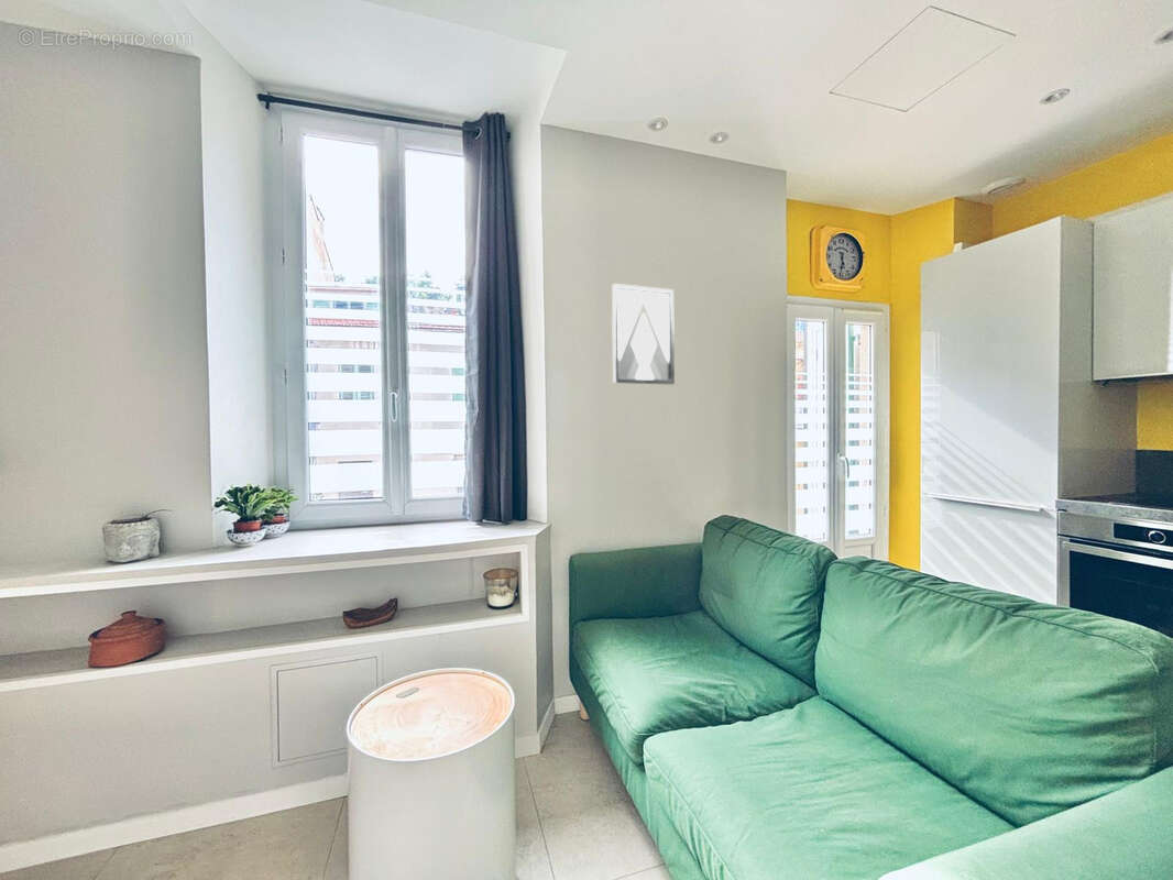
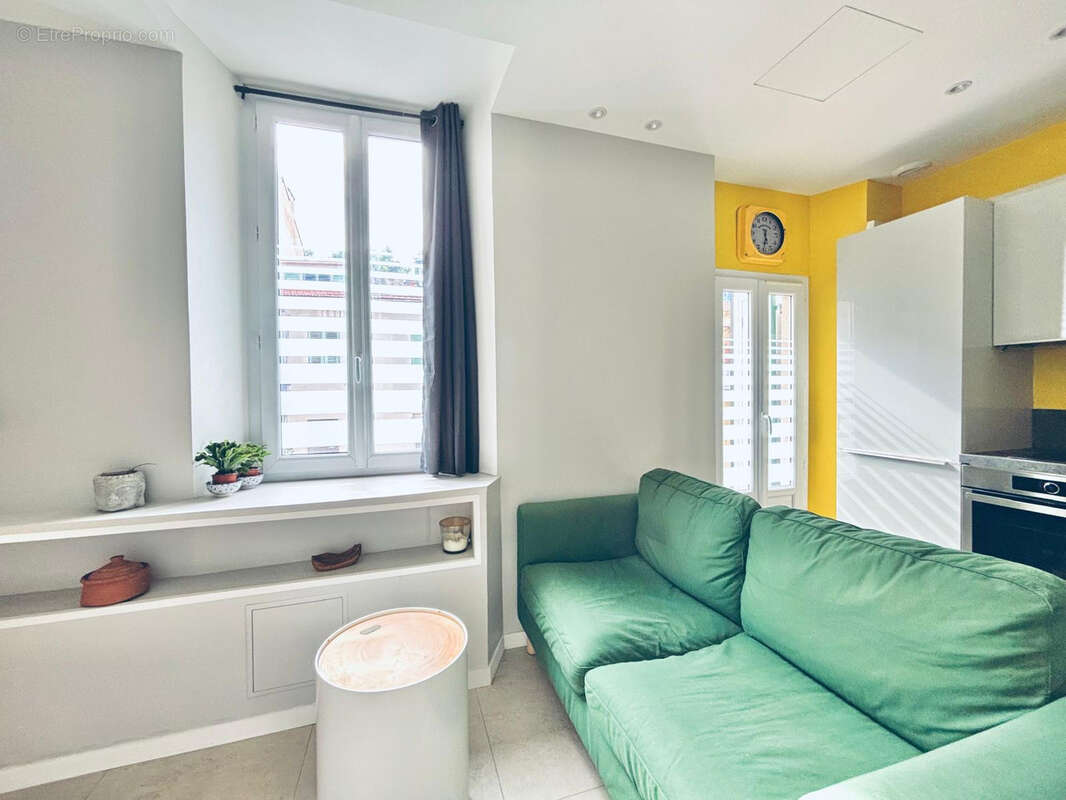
- wall art [611,283,676,385]
